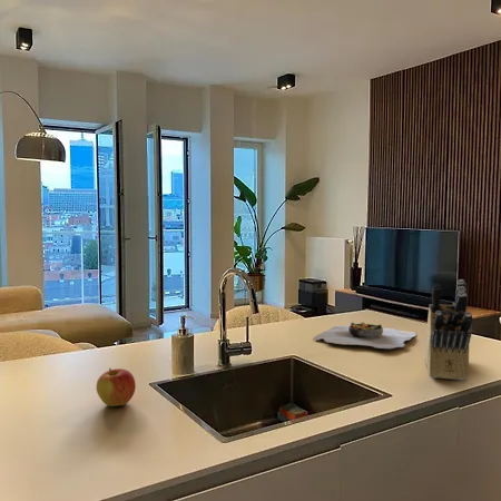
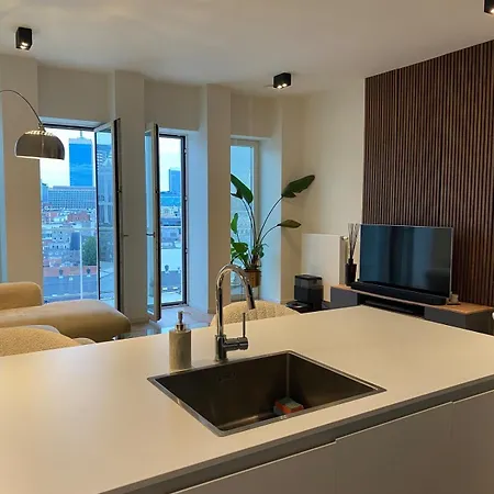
- apple [96,367,137,407]
- cutting board [312,321,418,350]
- knife block [424,278,473,382]
